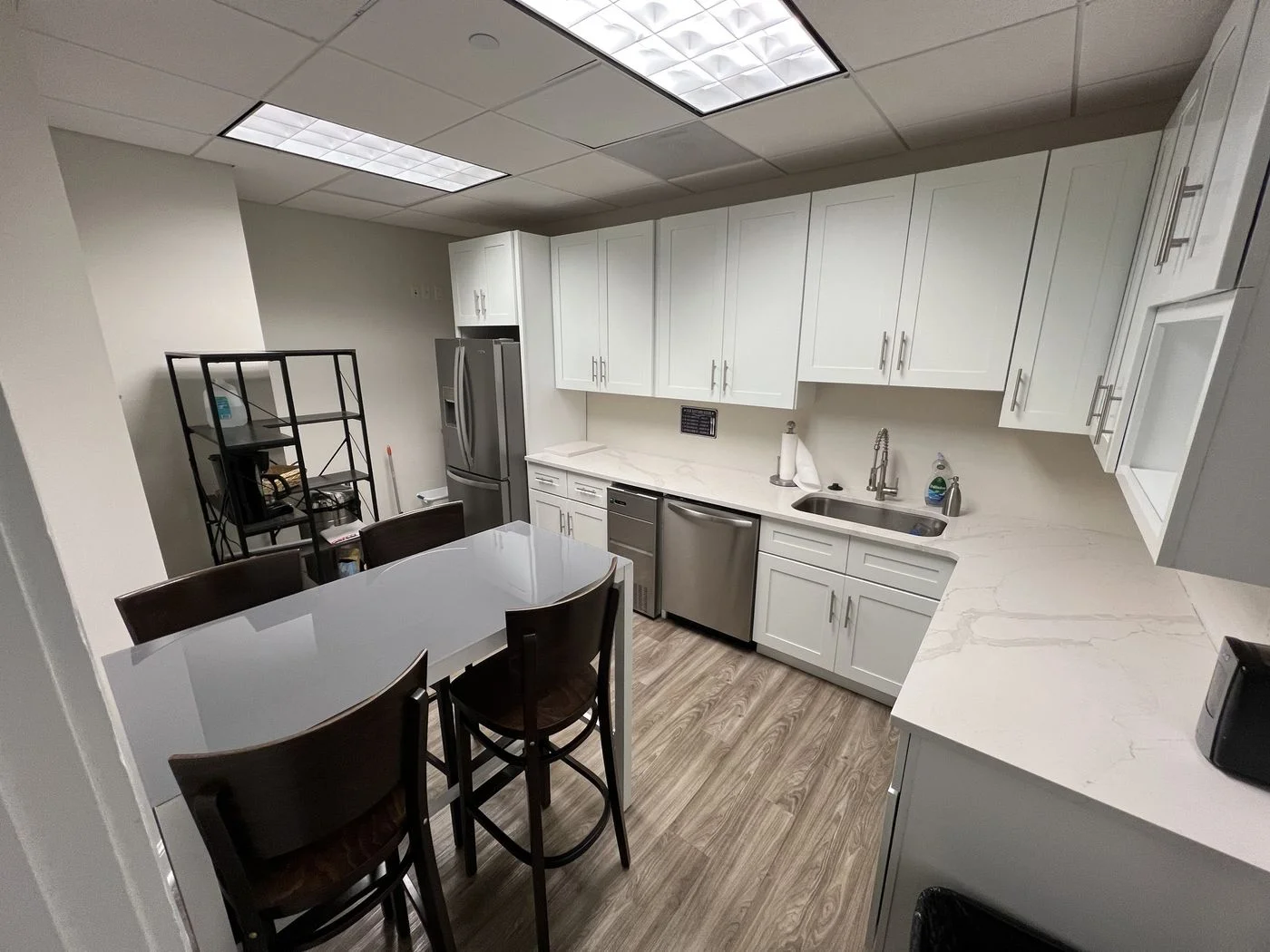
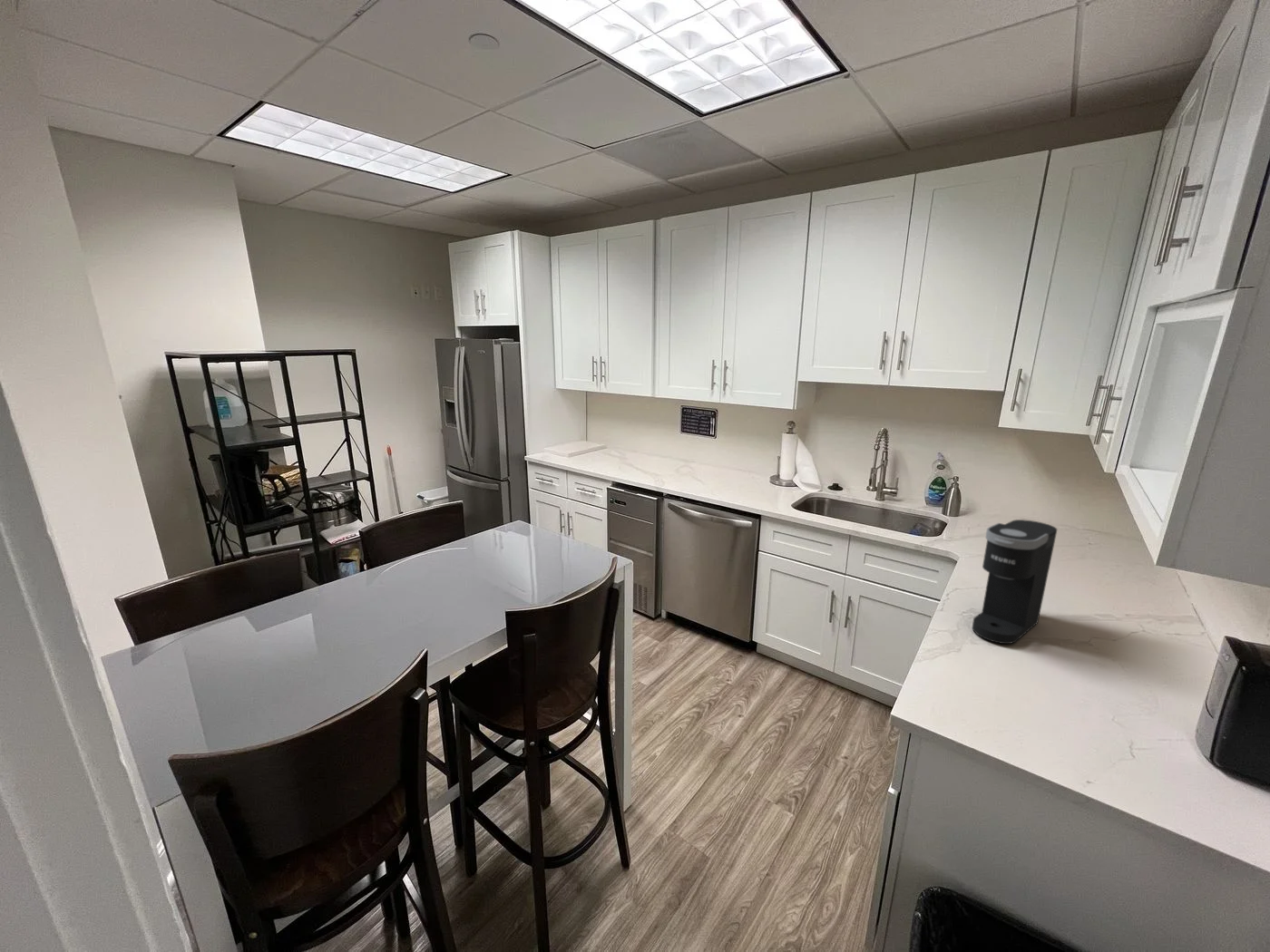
+ coffee maker [971,519,1058,645]
